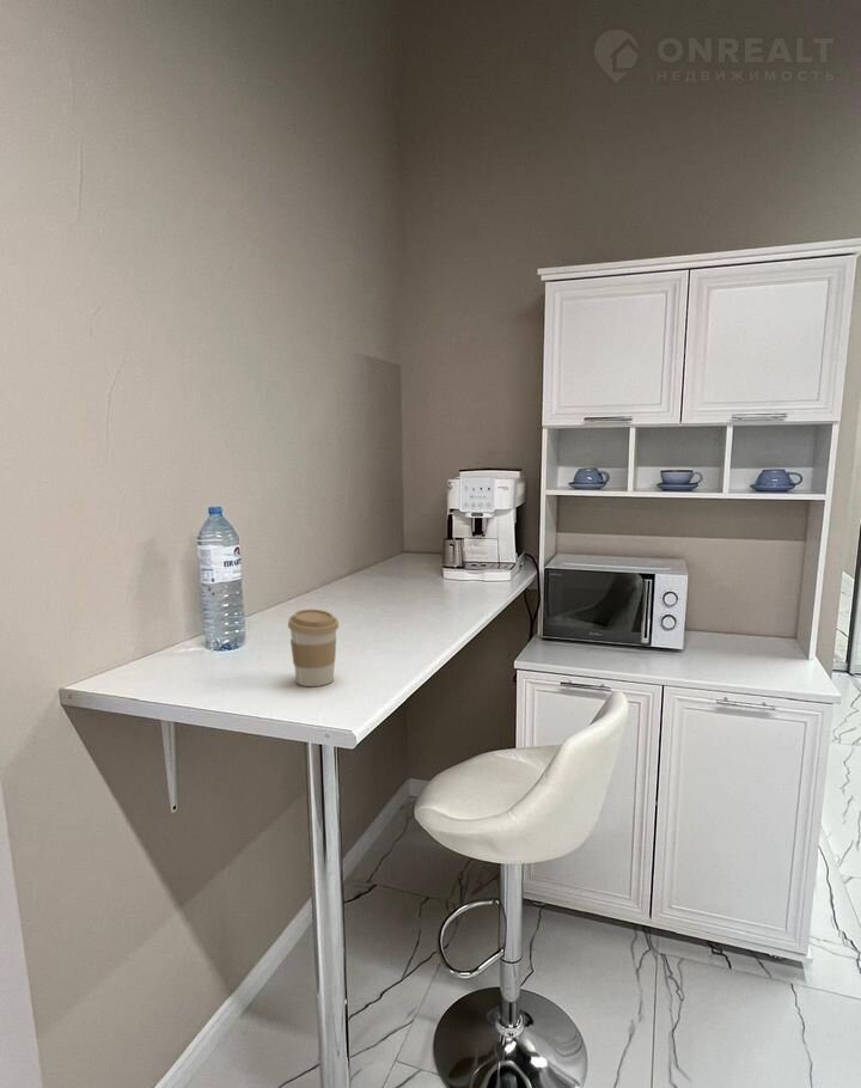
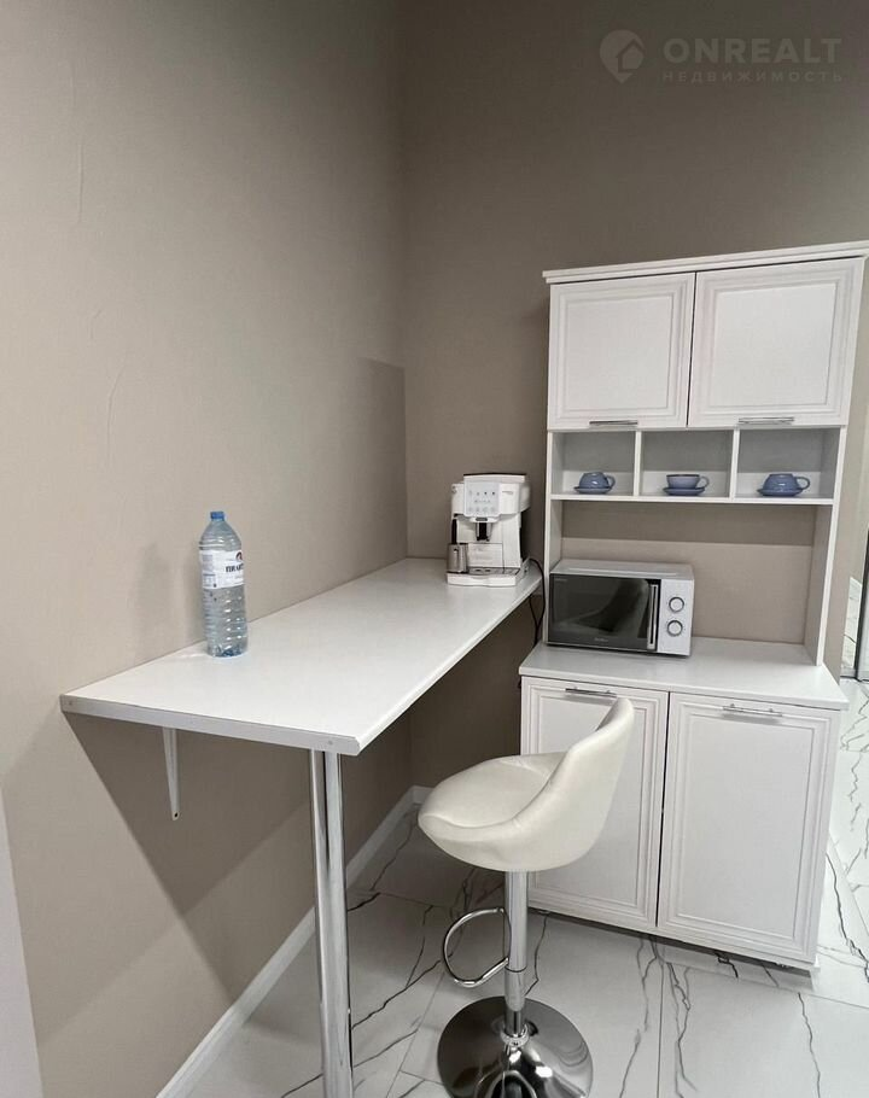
- coffee cup [287,609,340,687]
